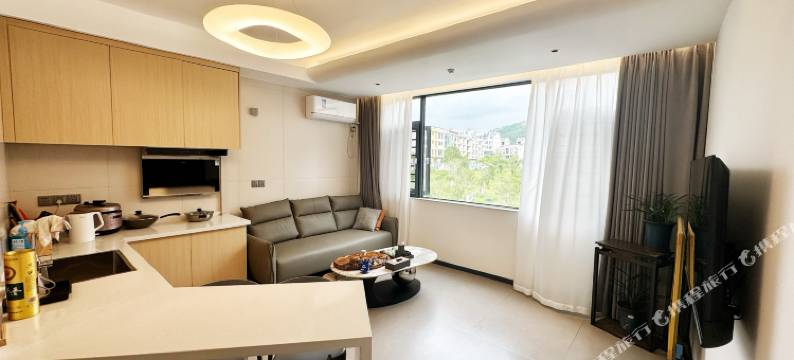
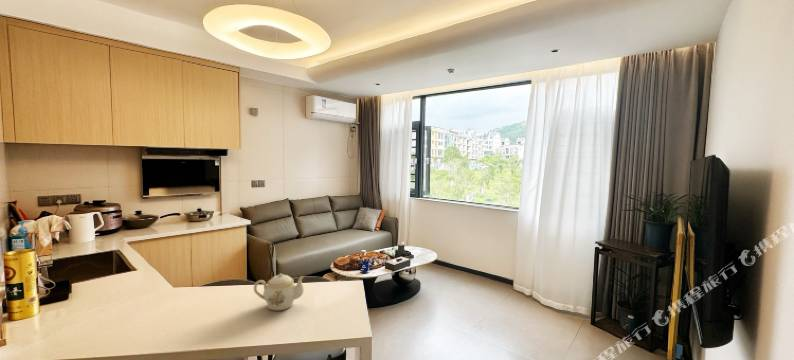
+ teapot [253,273,305,311]
